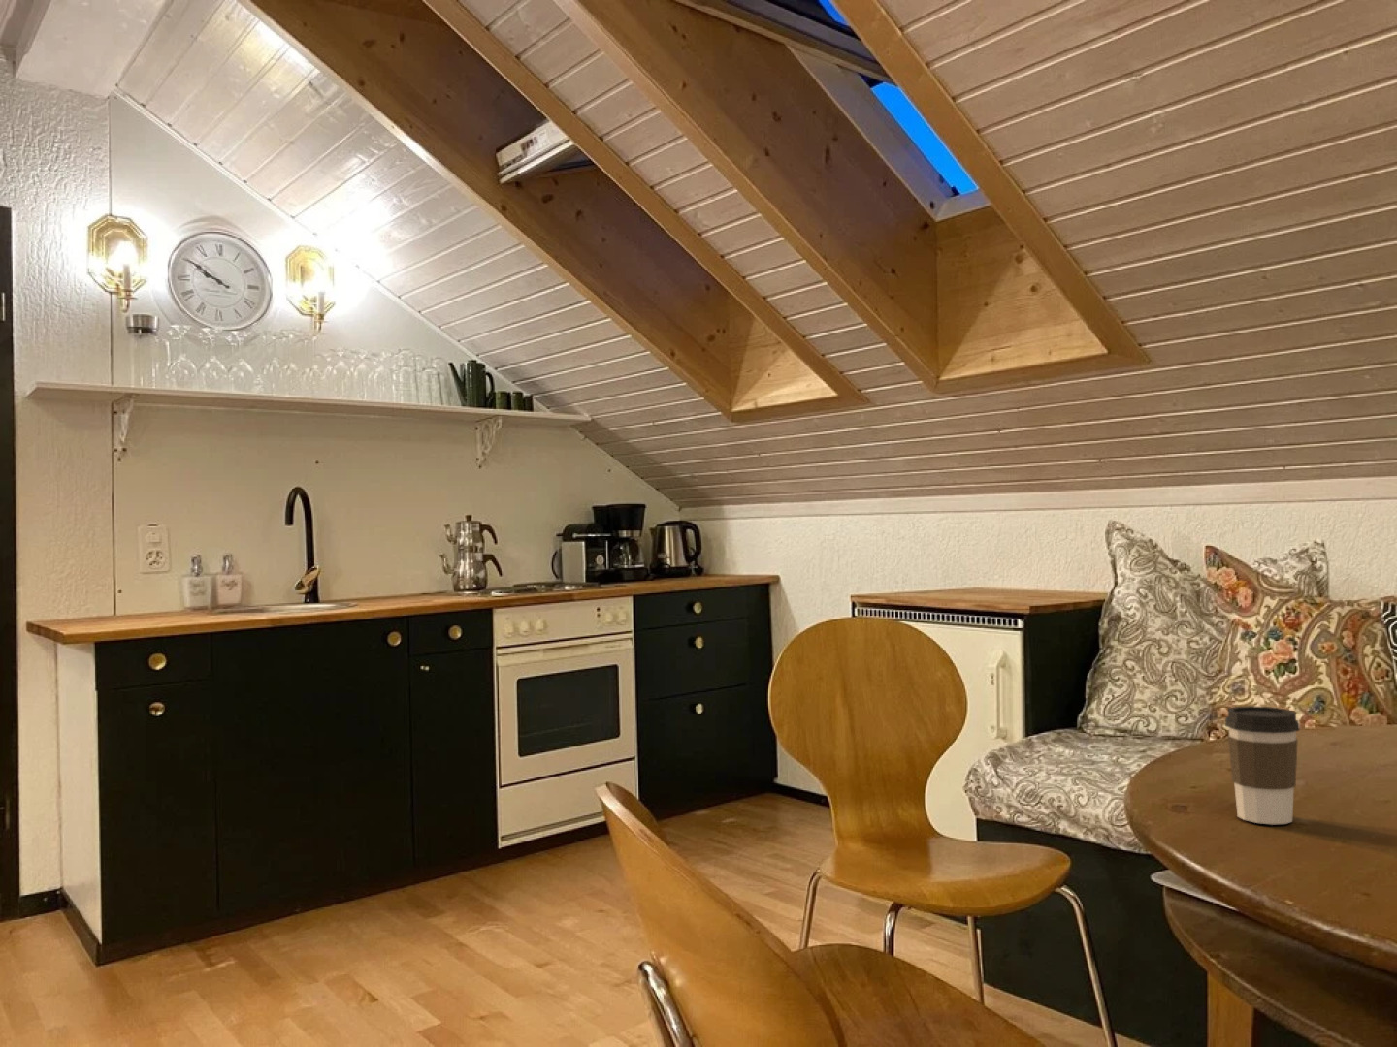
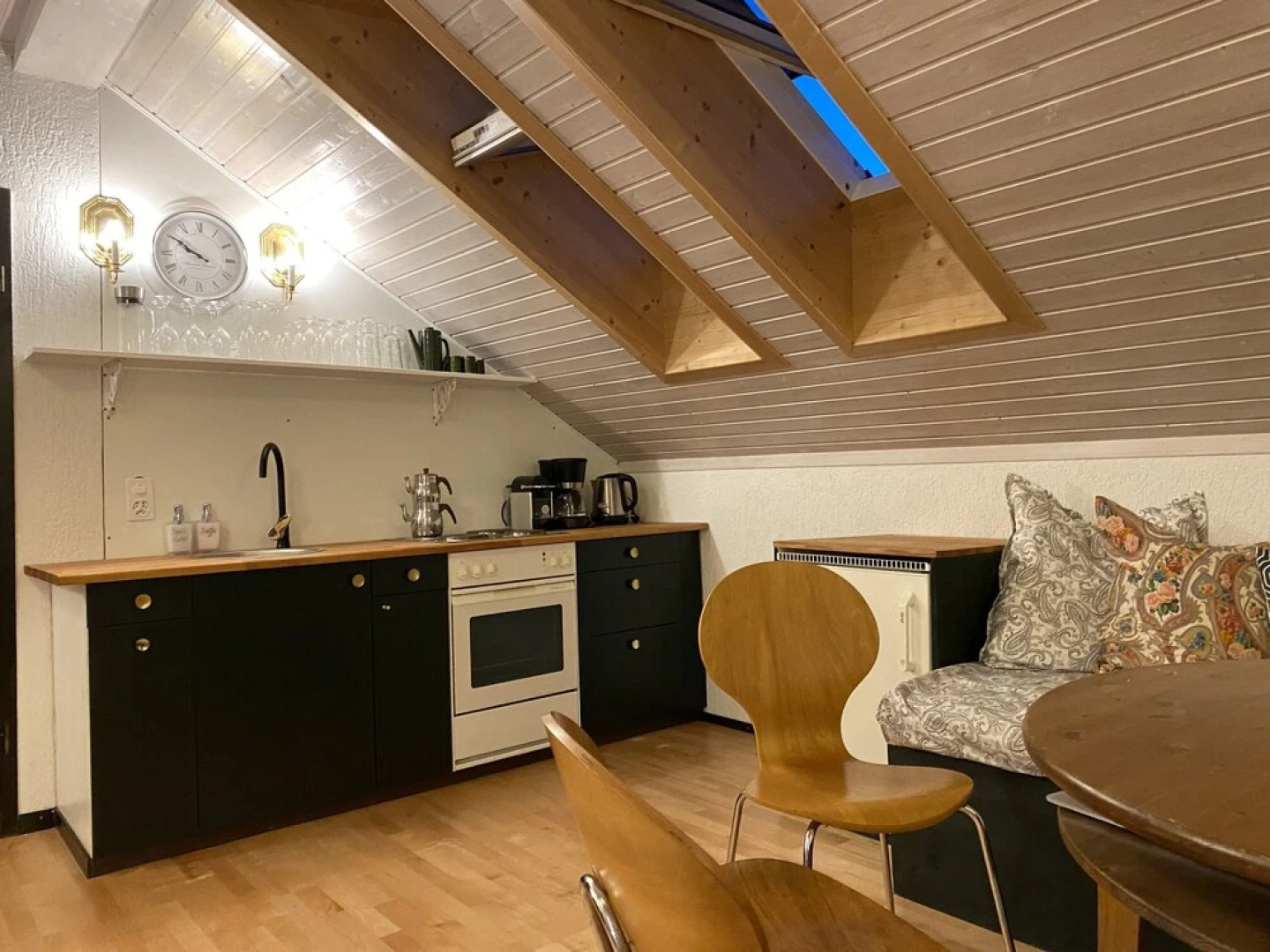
- coffee cup [1224,705,1301,826]
